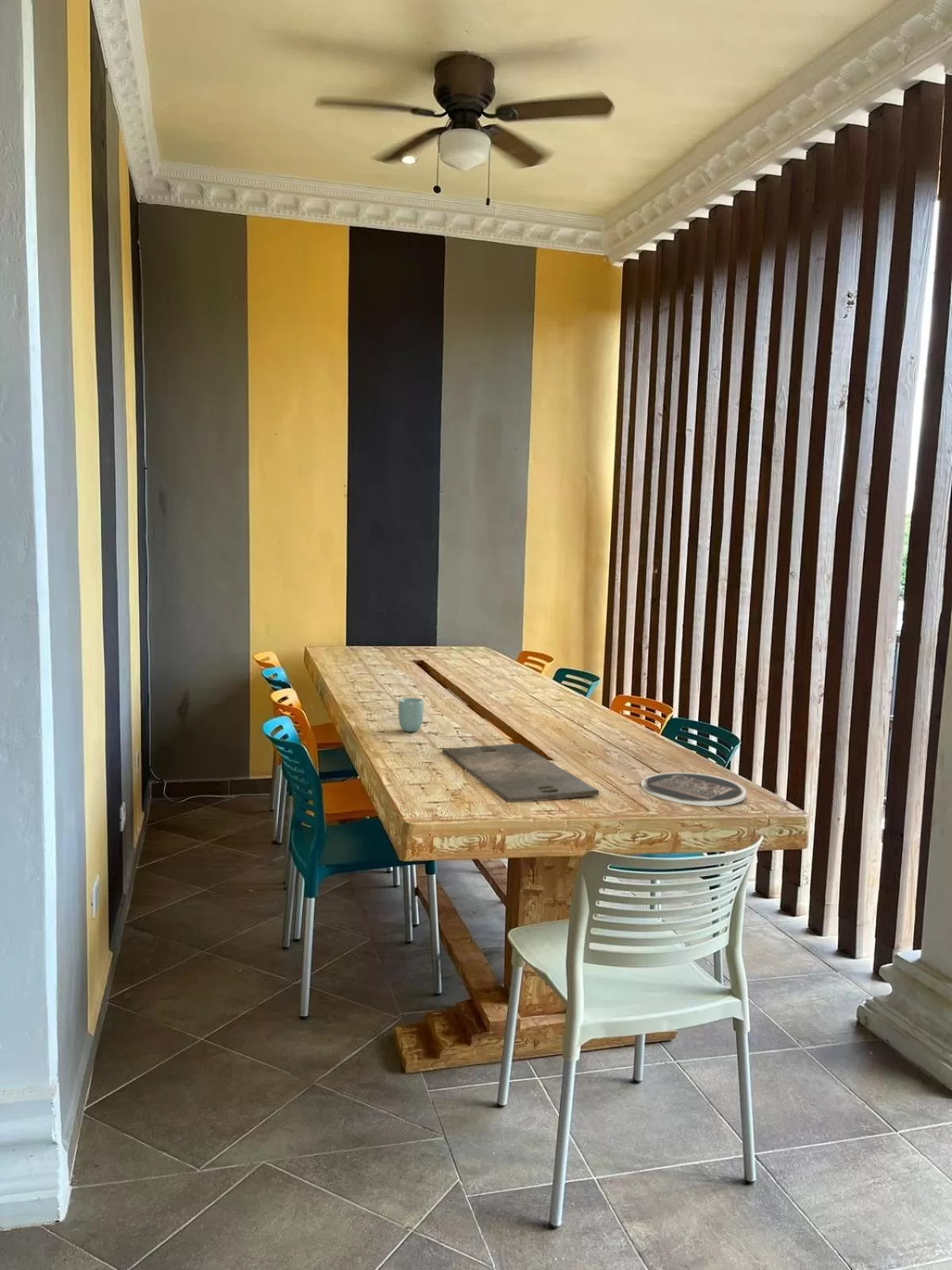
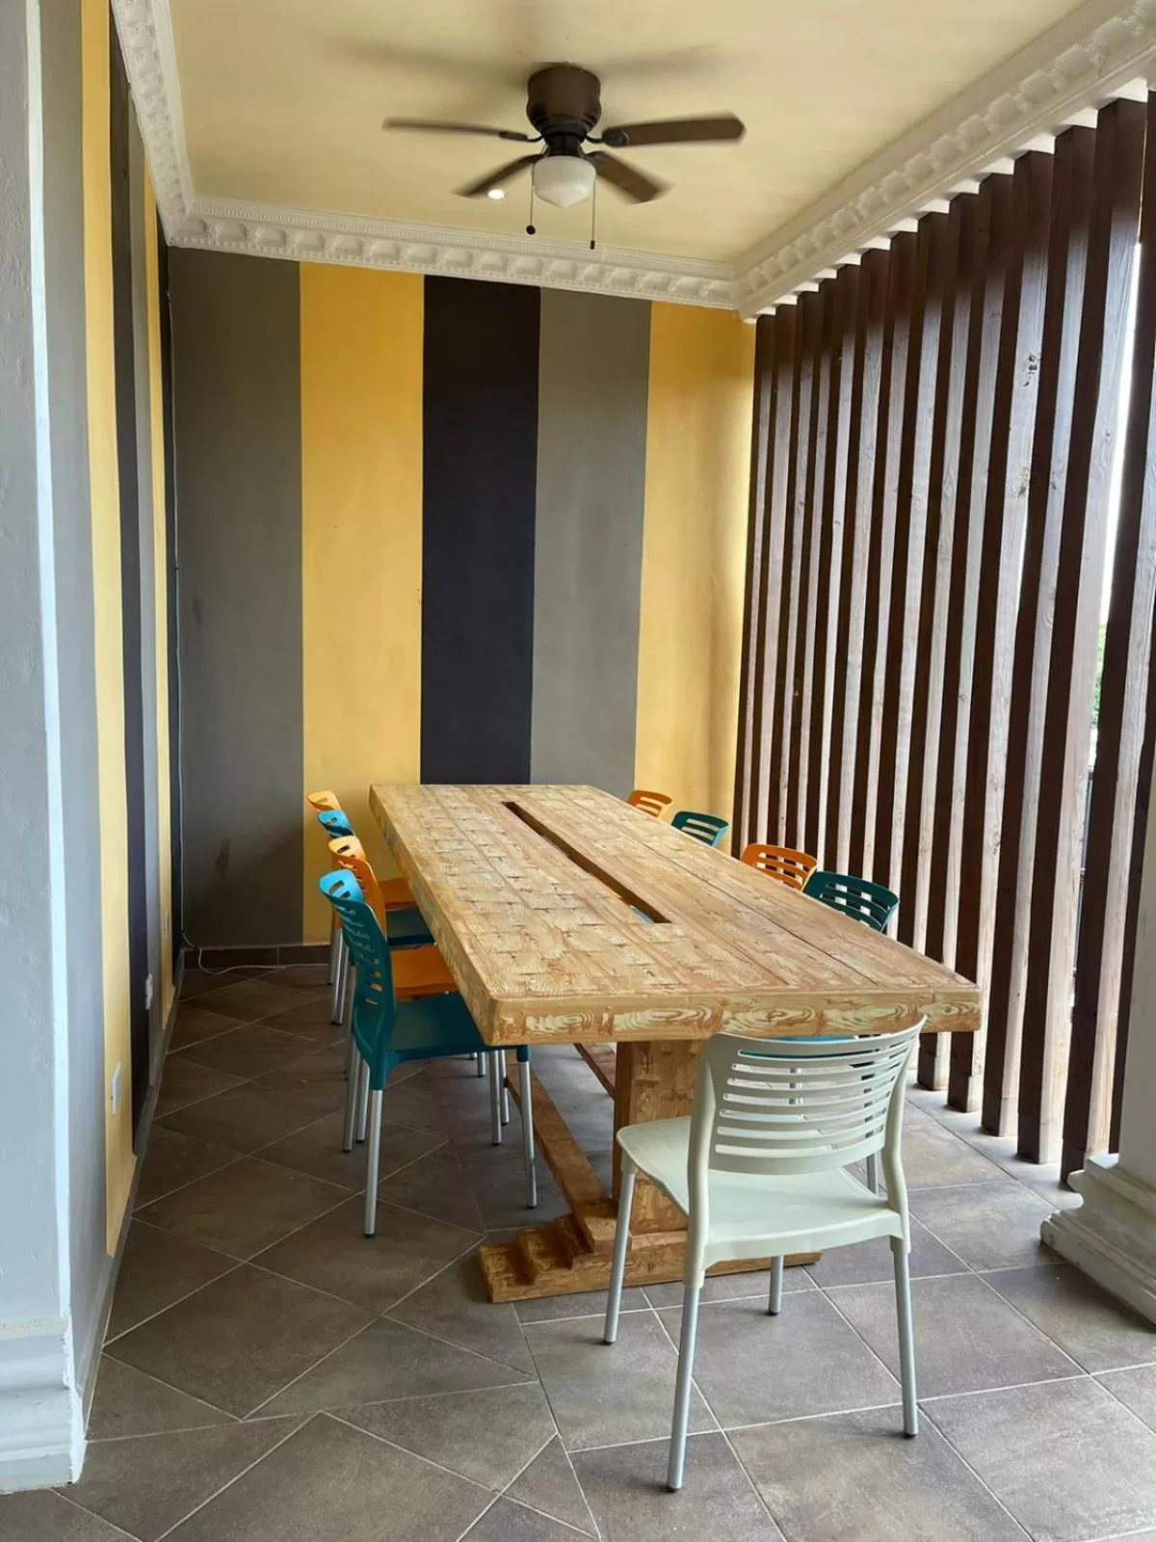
- plate [640,772,747,807]
- cup [397,697,424,733]
- cutting board [441,743,600,803]
